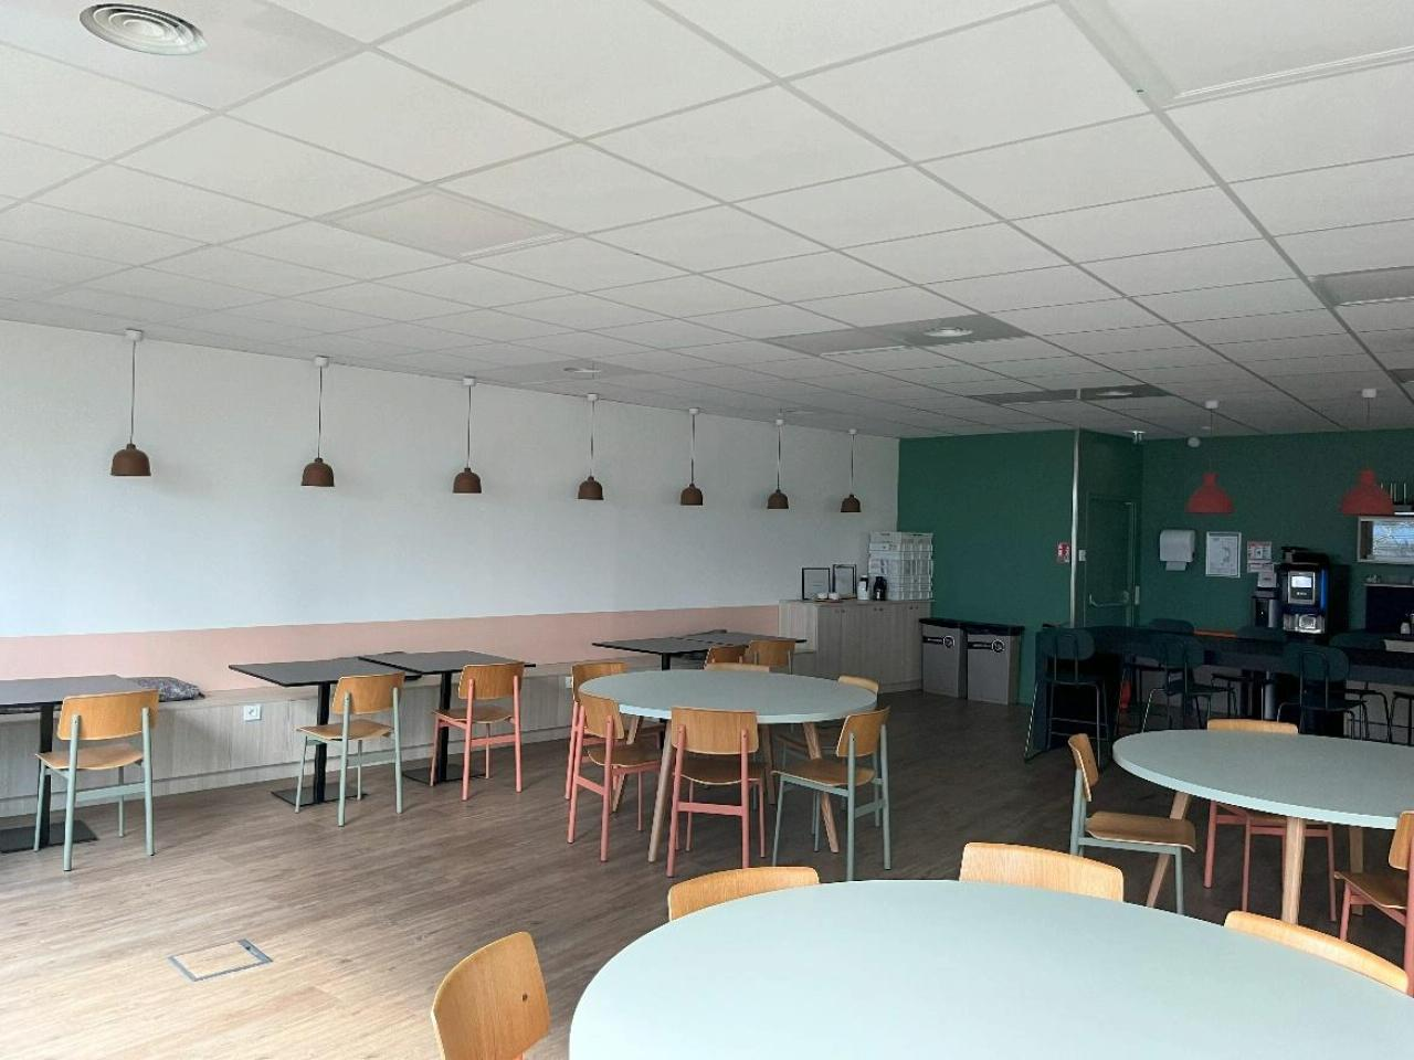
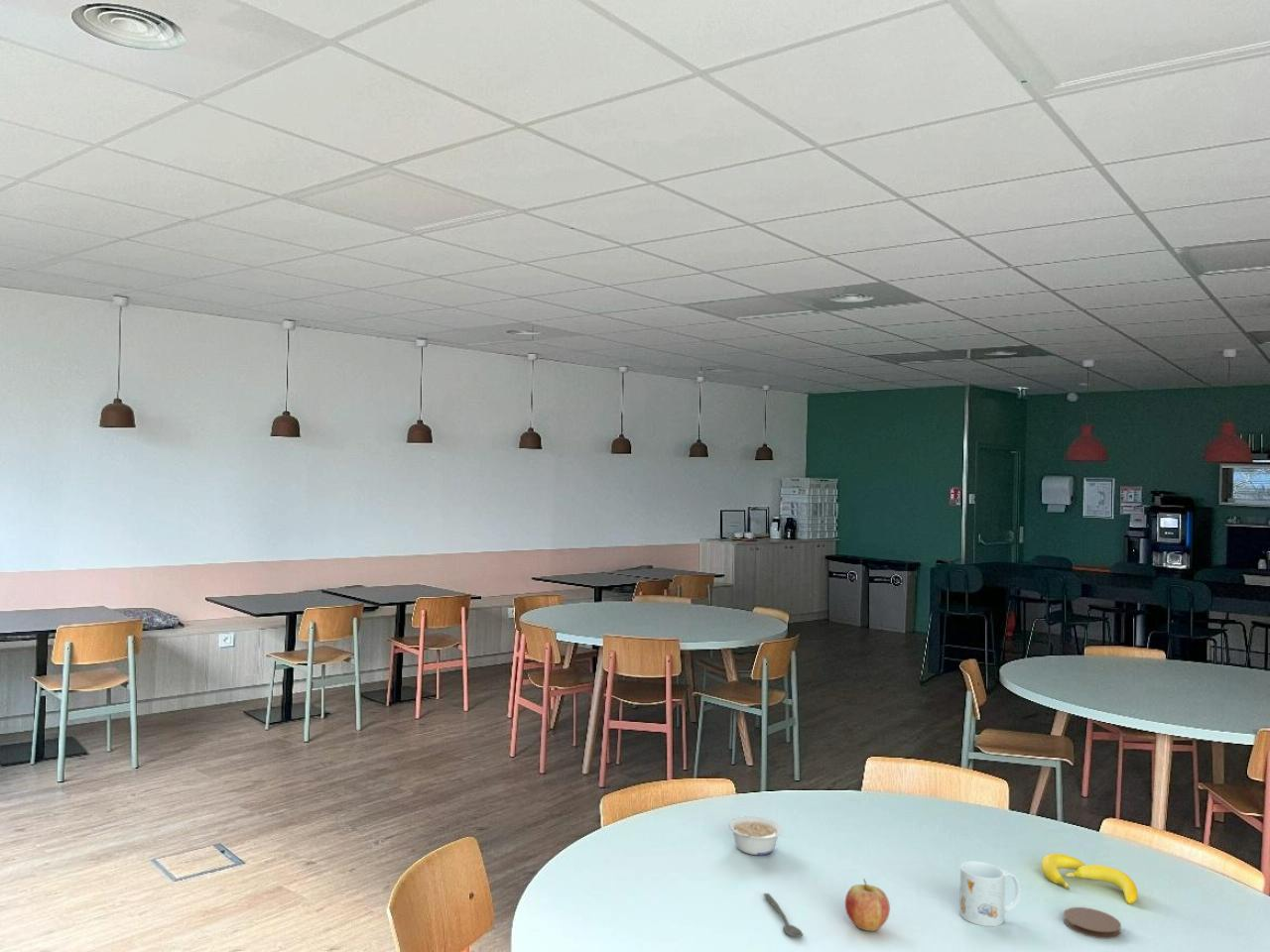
+ spoon [762,892,804,938]
+ banana [1040,853,1139,904]
+ mug [958,861,1022,927]
+ coaster [1063,906,1122,940]
+ fruit [844,878,891,932]
+ legume [727,815,784,856]
